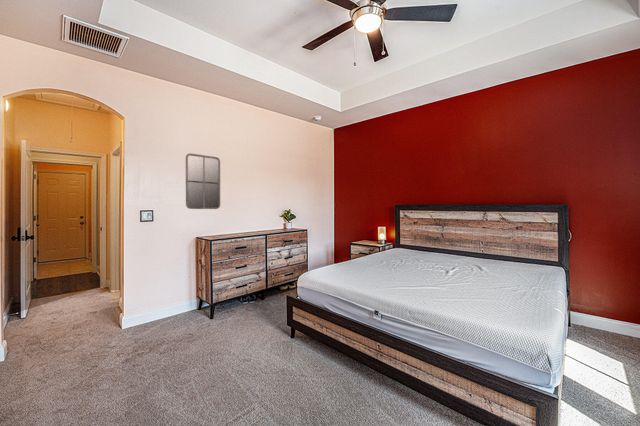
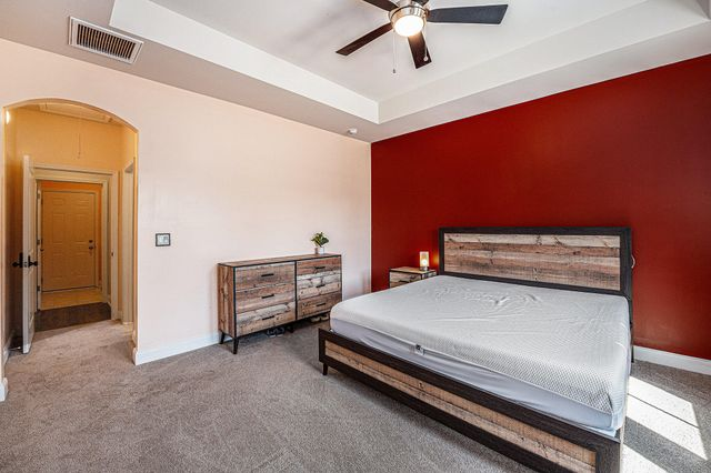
- home mirror [185,152,221,210]
